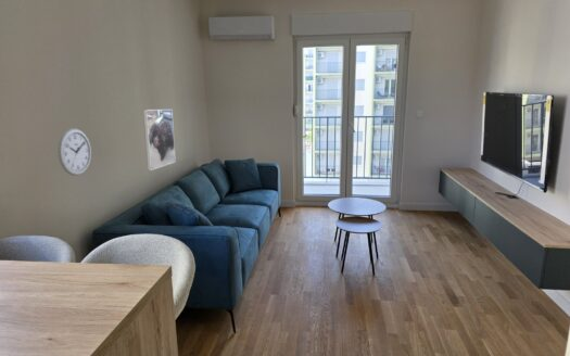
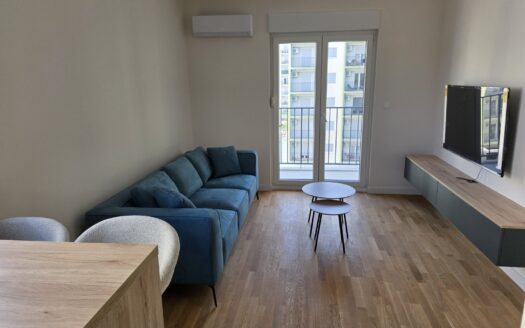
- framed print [142,109,177,171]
- wall clock [58,127,92,177]
